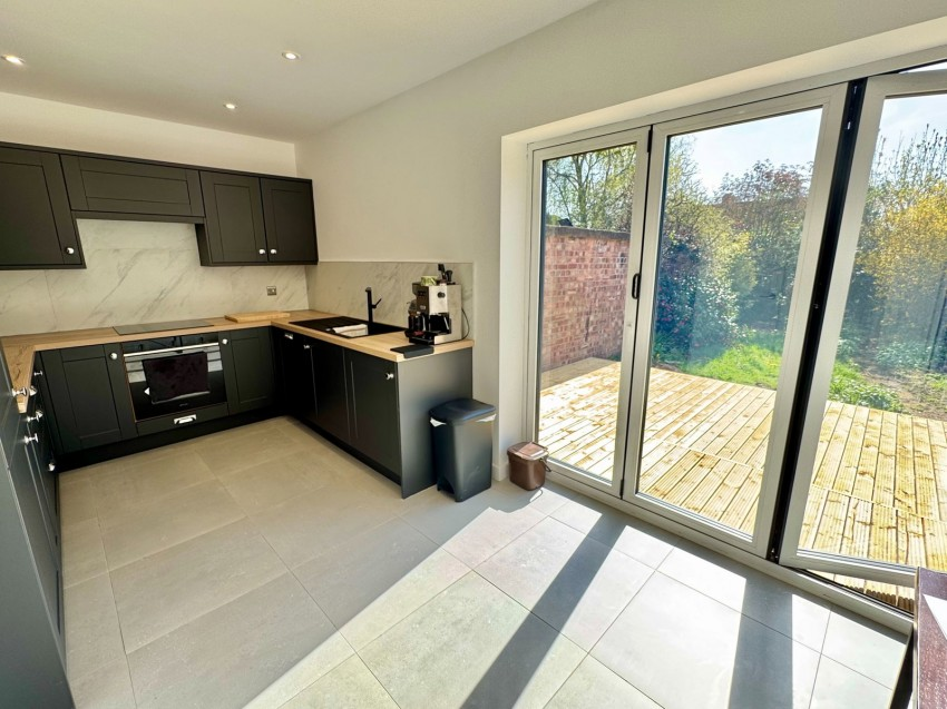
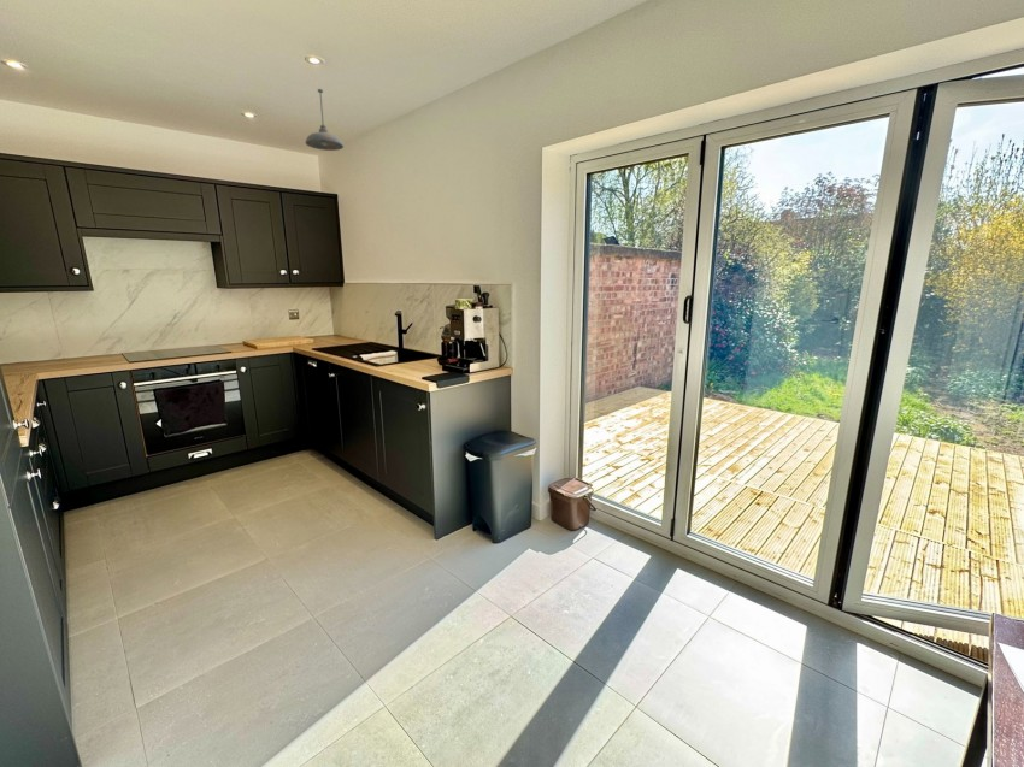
+ pendant light [304,88,345,152]
